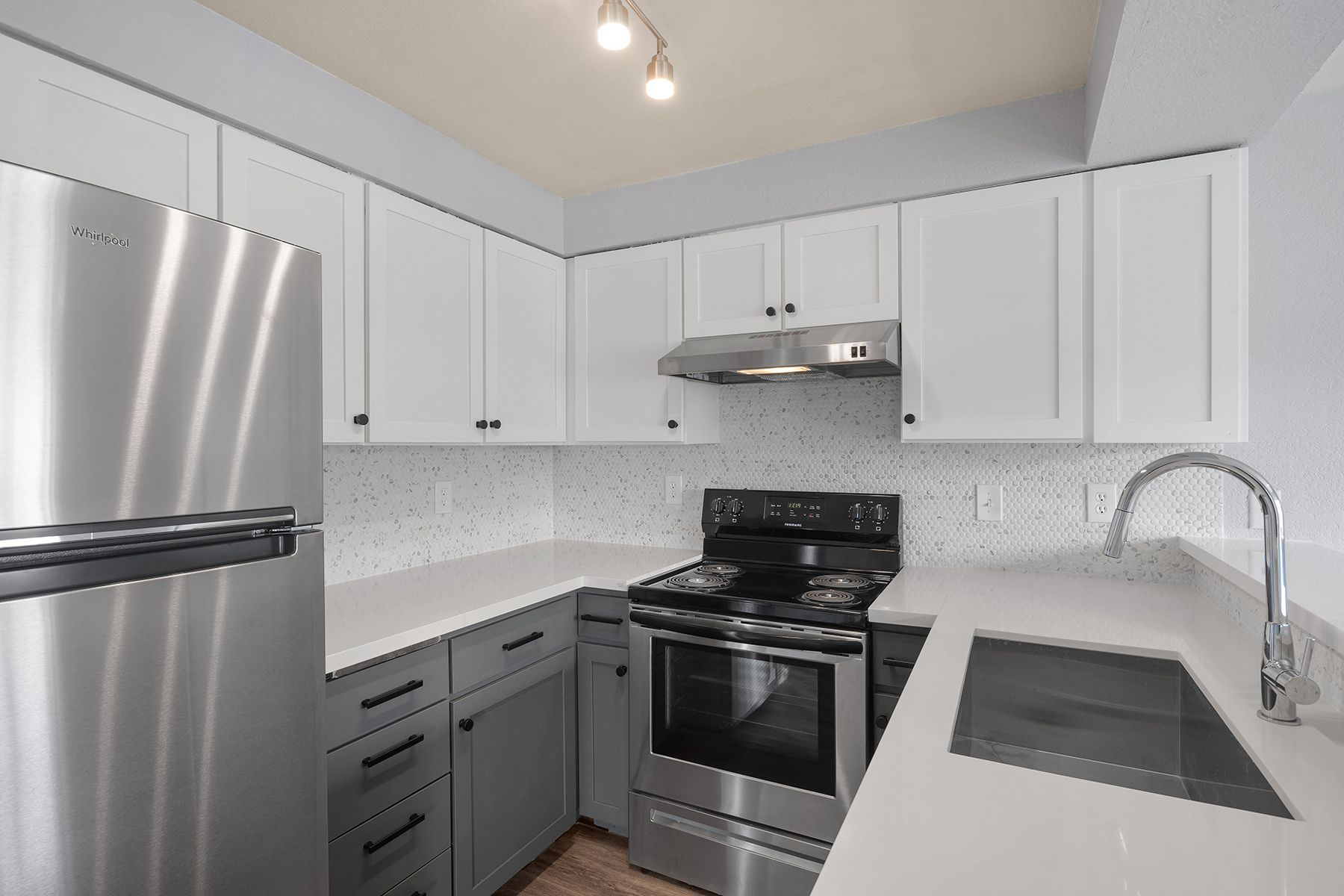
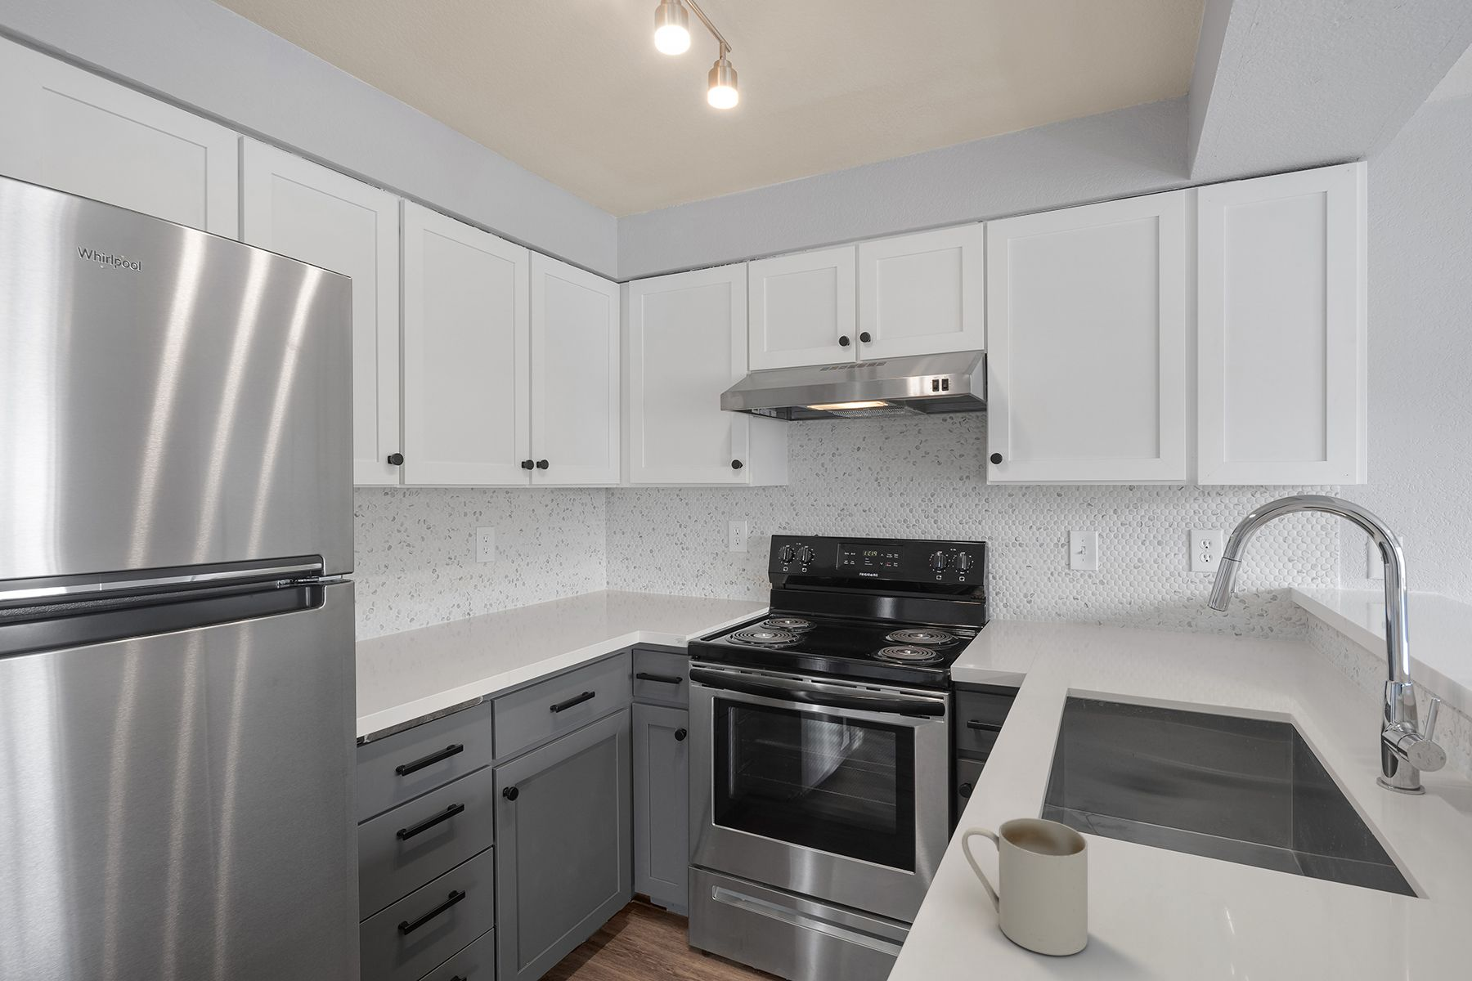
+ mug [961,818,1089,957]
